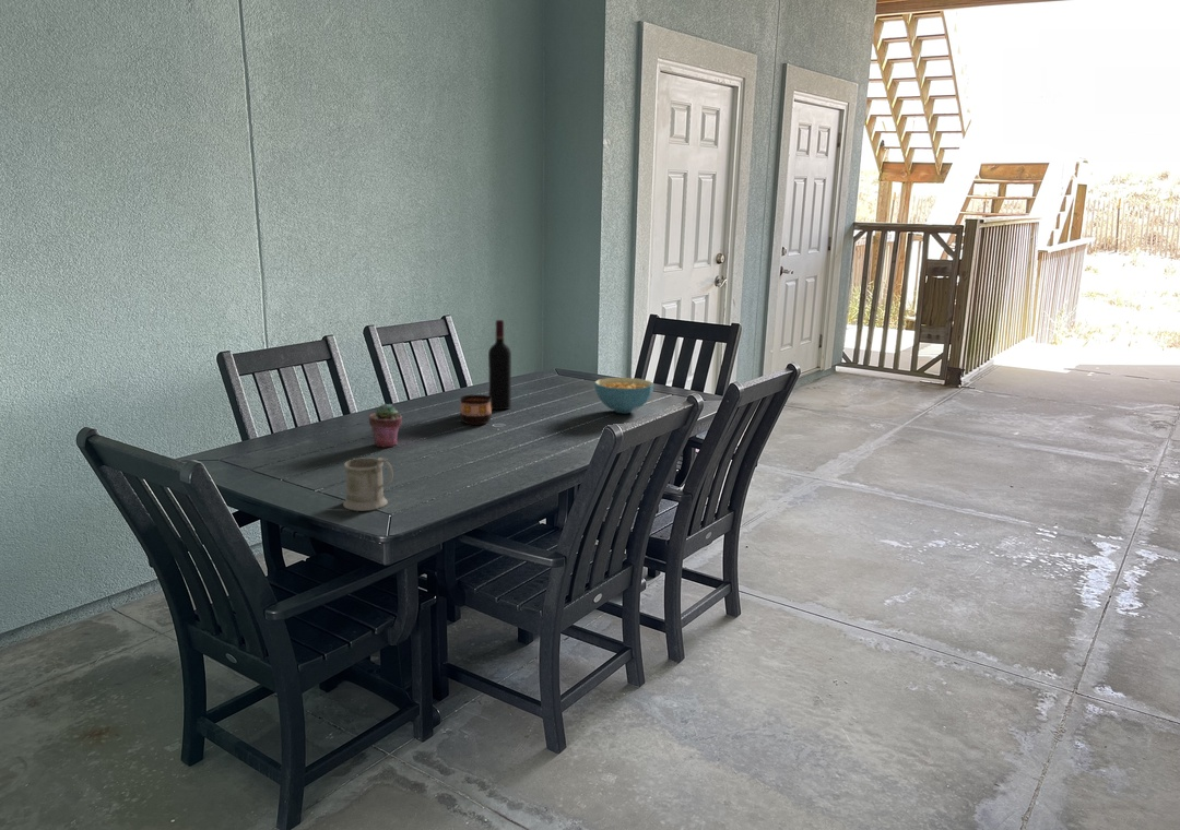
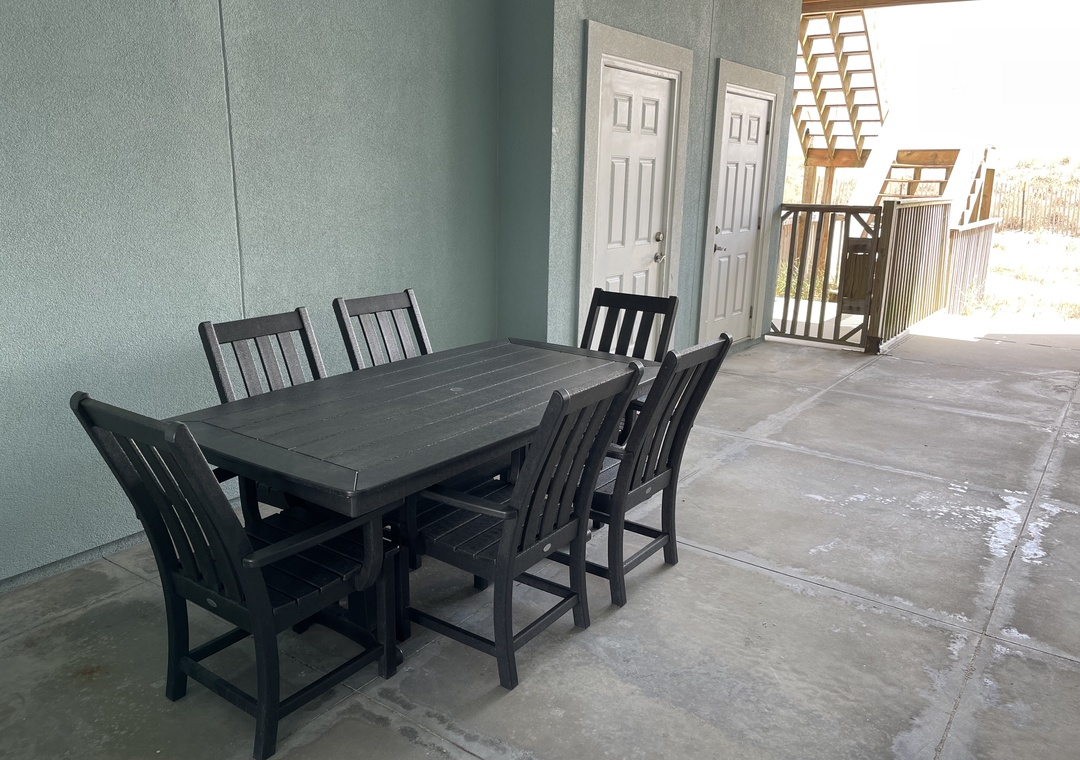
- potted succulent [368,403,403,449]
- cup [459,393,493,425]
- cereal bowl [593,377,656,414]
- mug [342,456,393,512]
- wine bottle [487,319,512,411]
